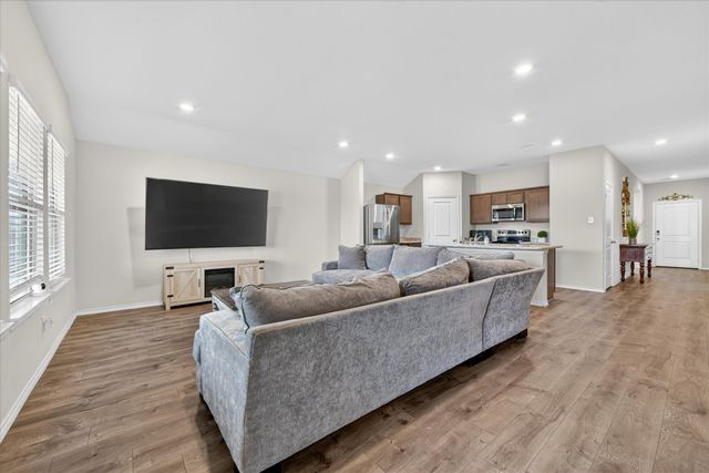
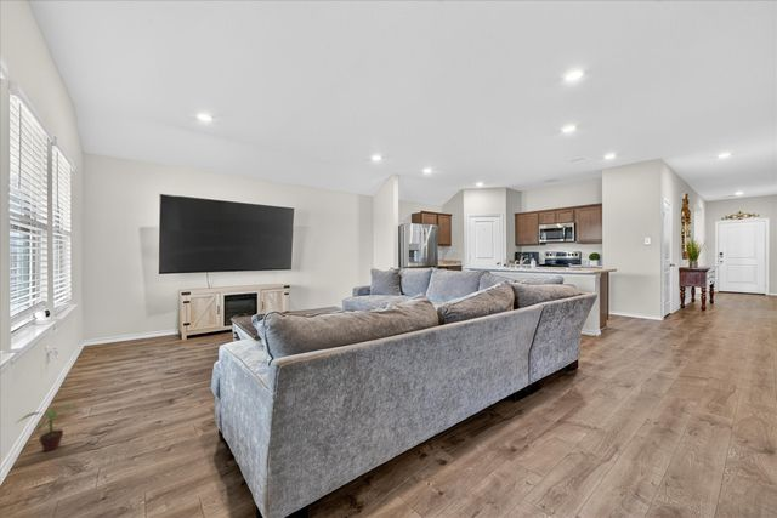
+ potted plant [15,405,79,452]
